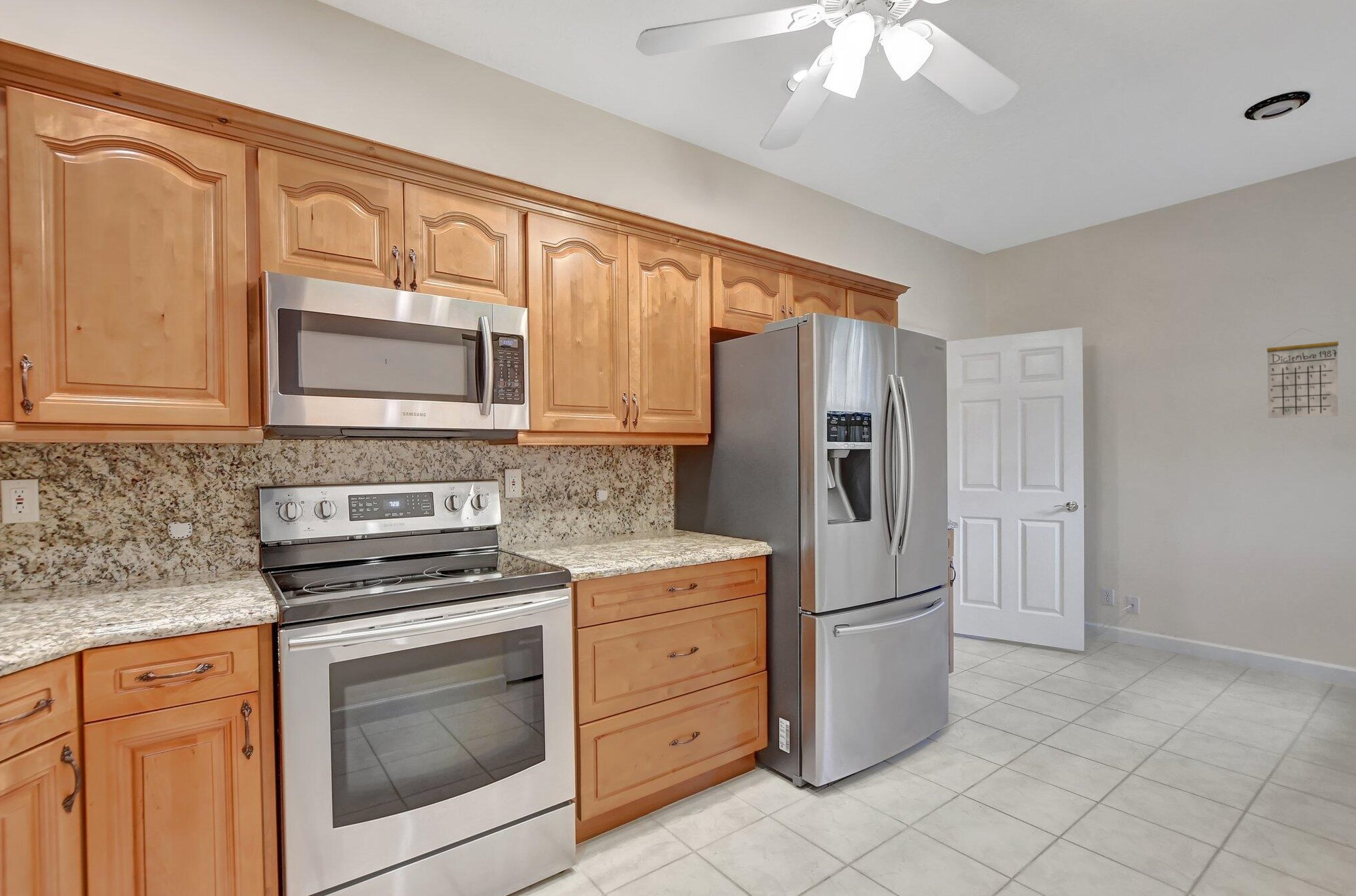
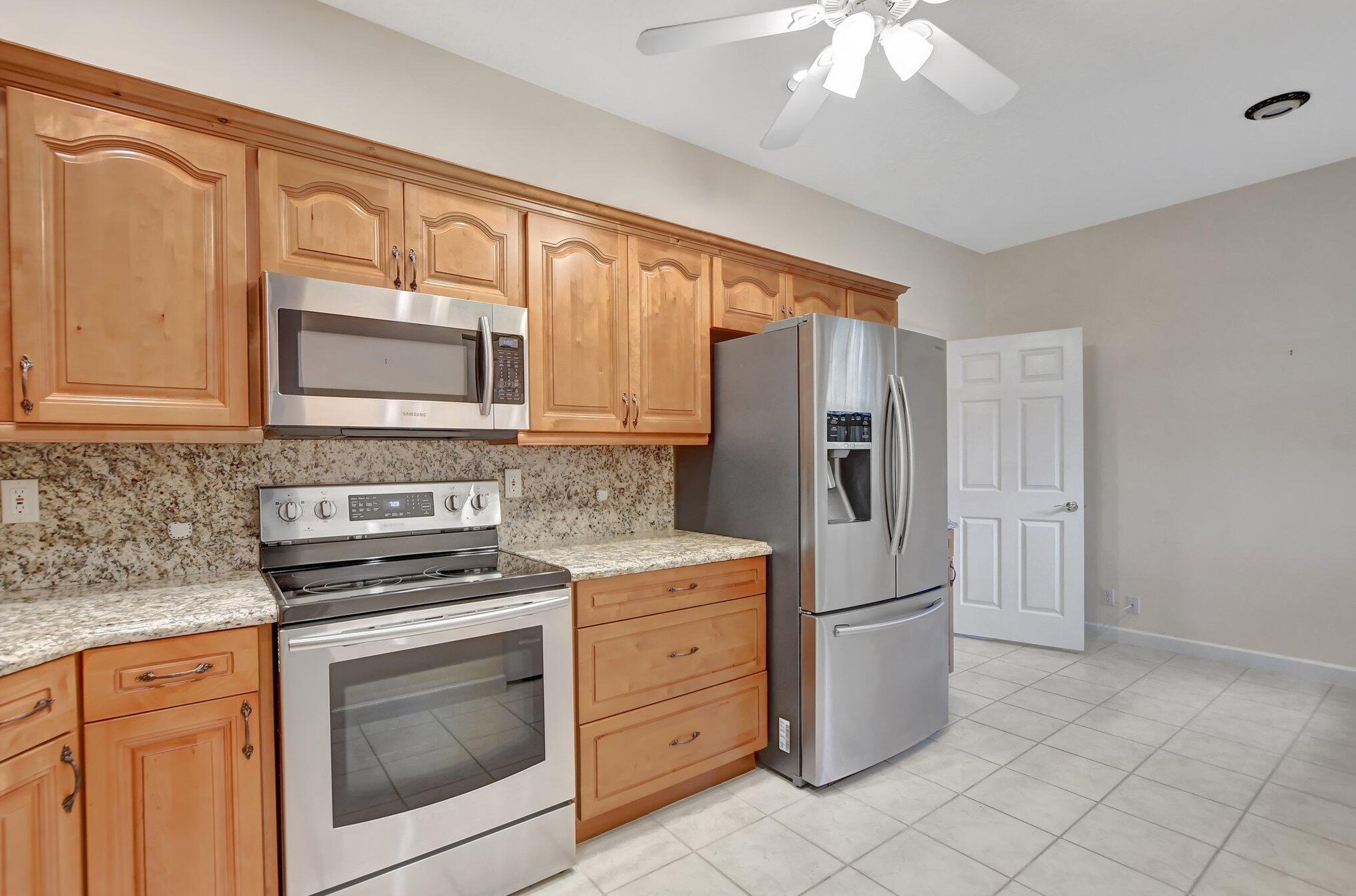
- calendar [1266,327,1339,419]
